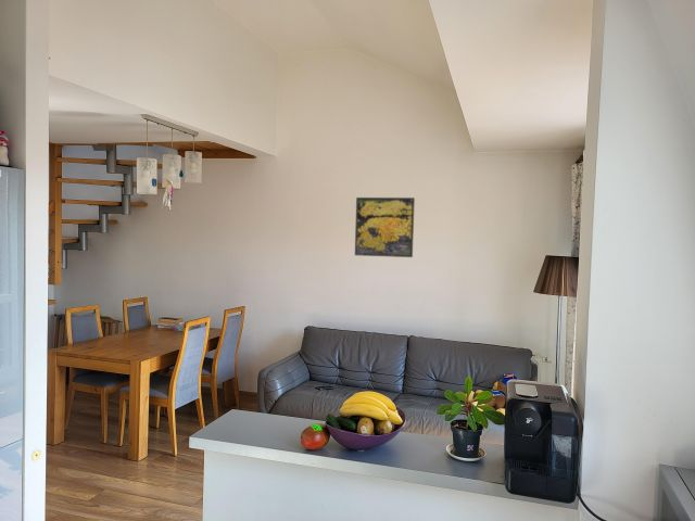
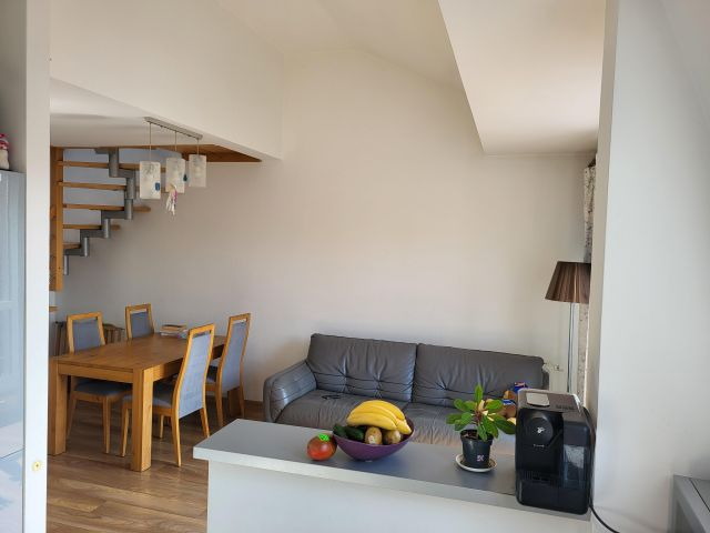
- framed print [354,196,416,258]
